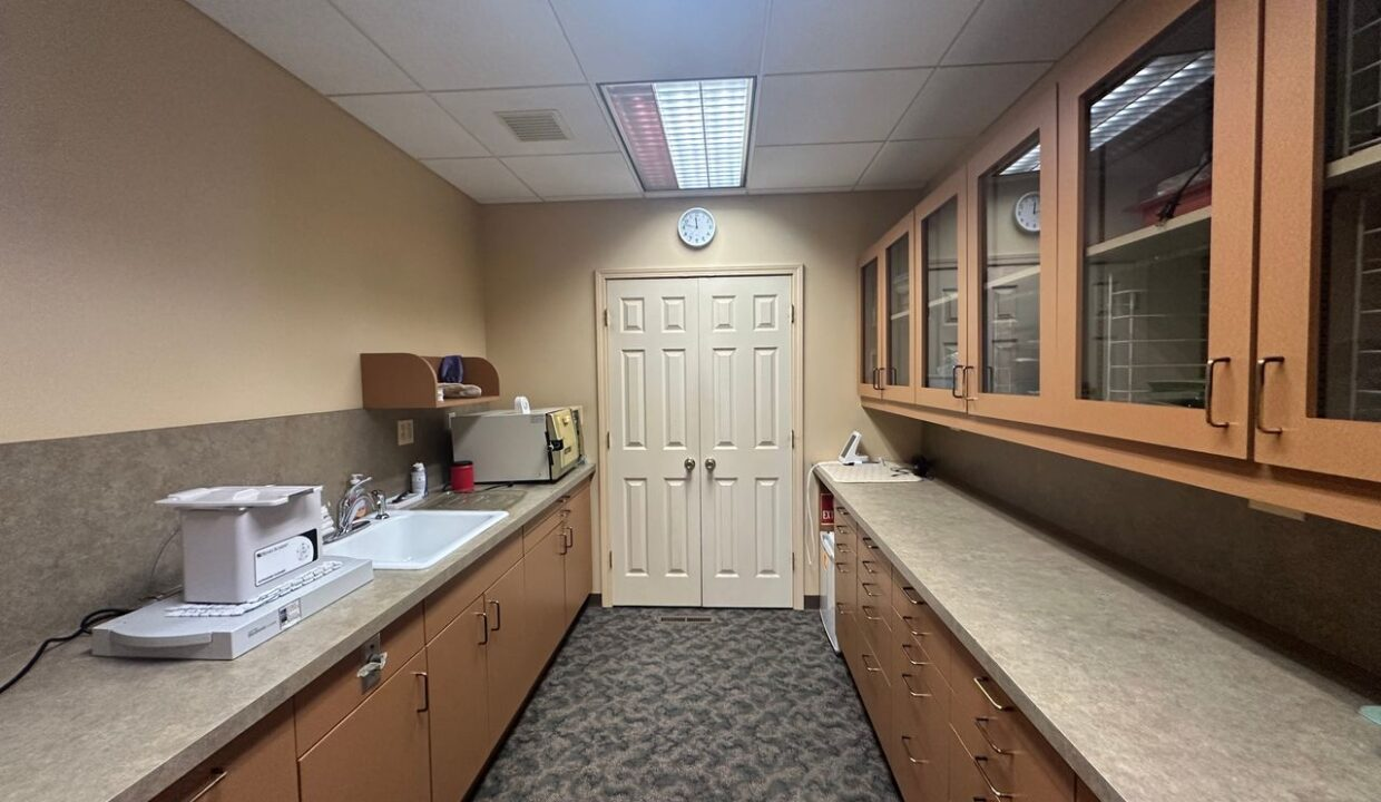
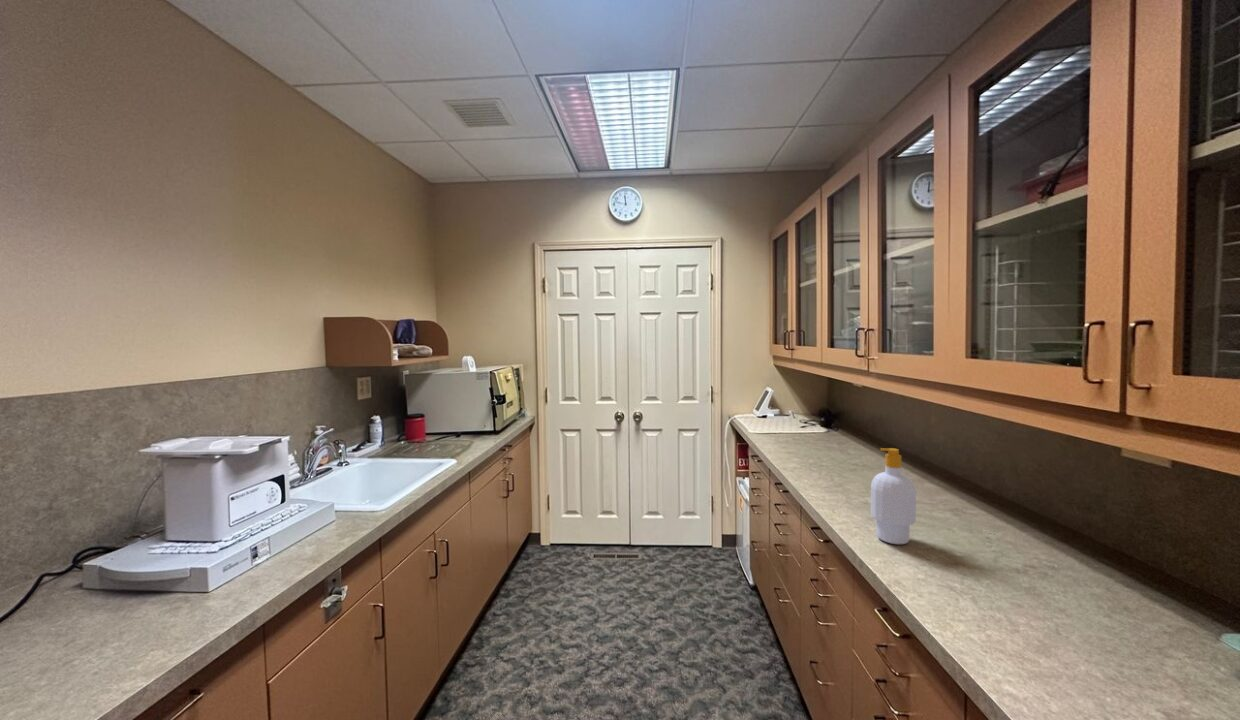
+ soap bottle [870,447,917,545]
